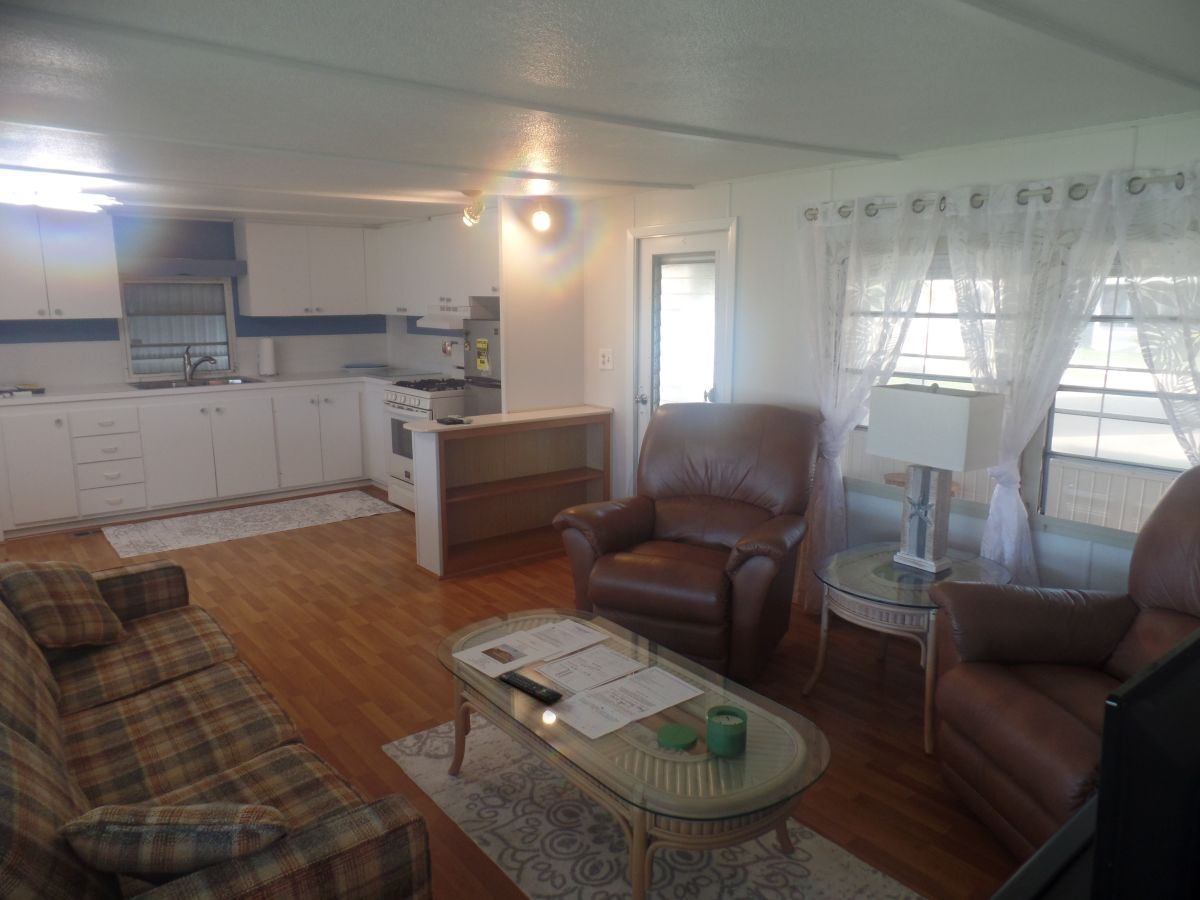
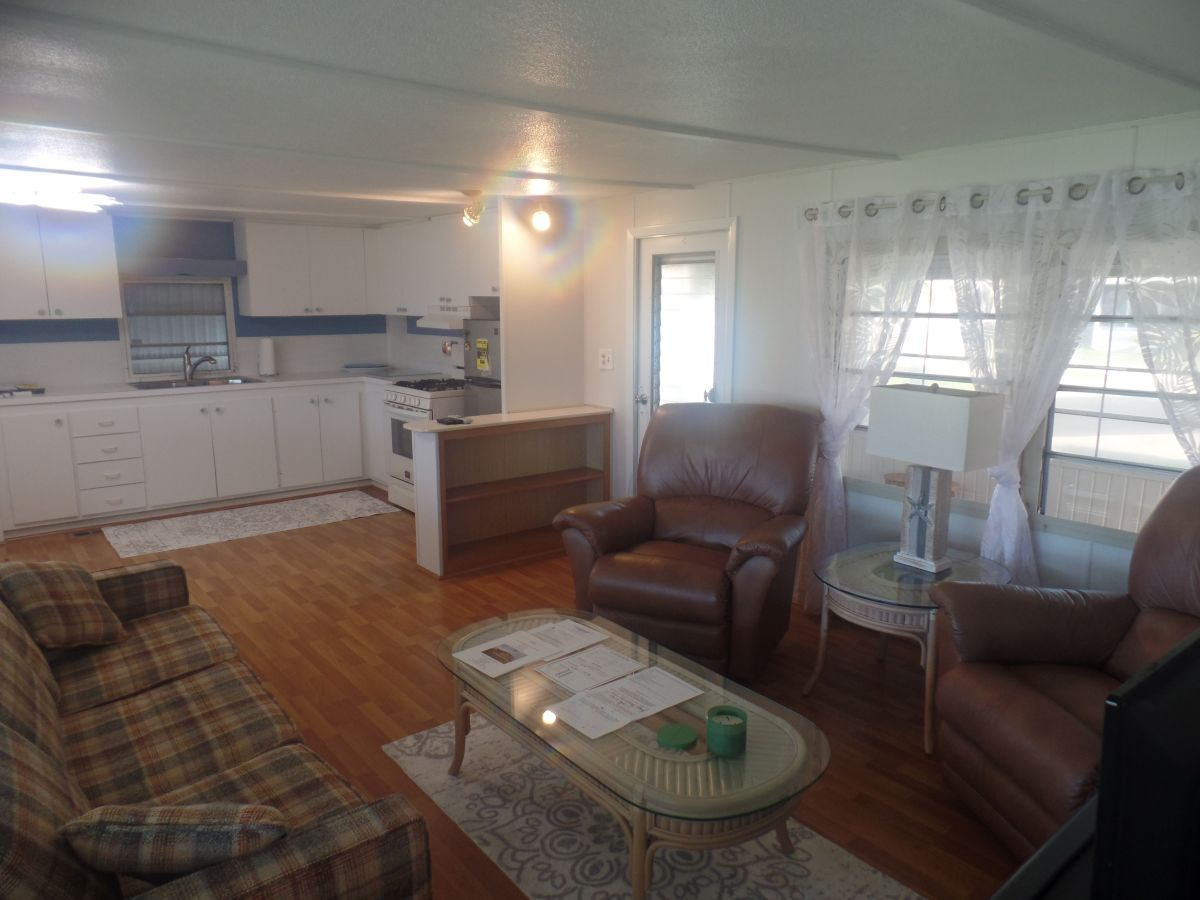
- remote control [498,670,564,704]
